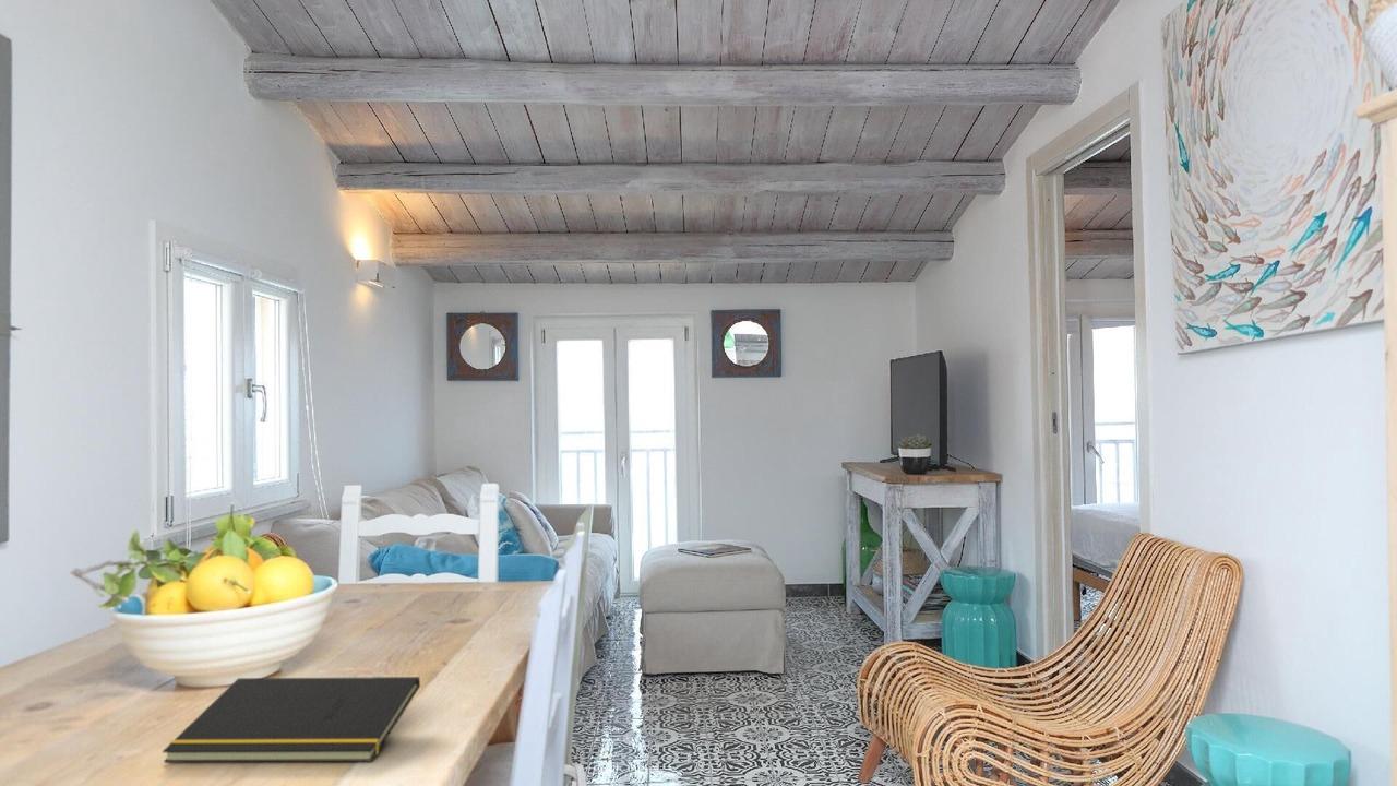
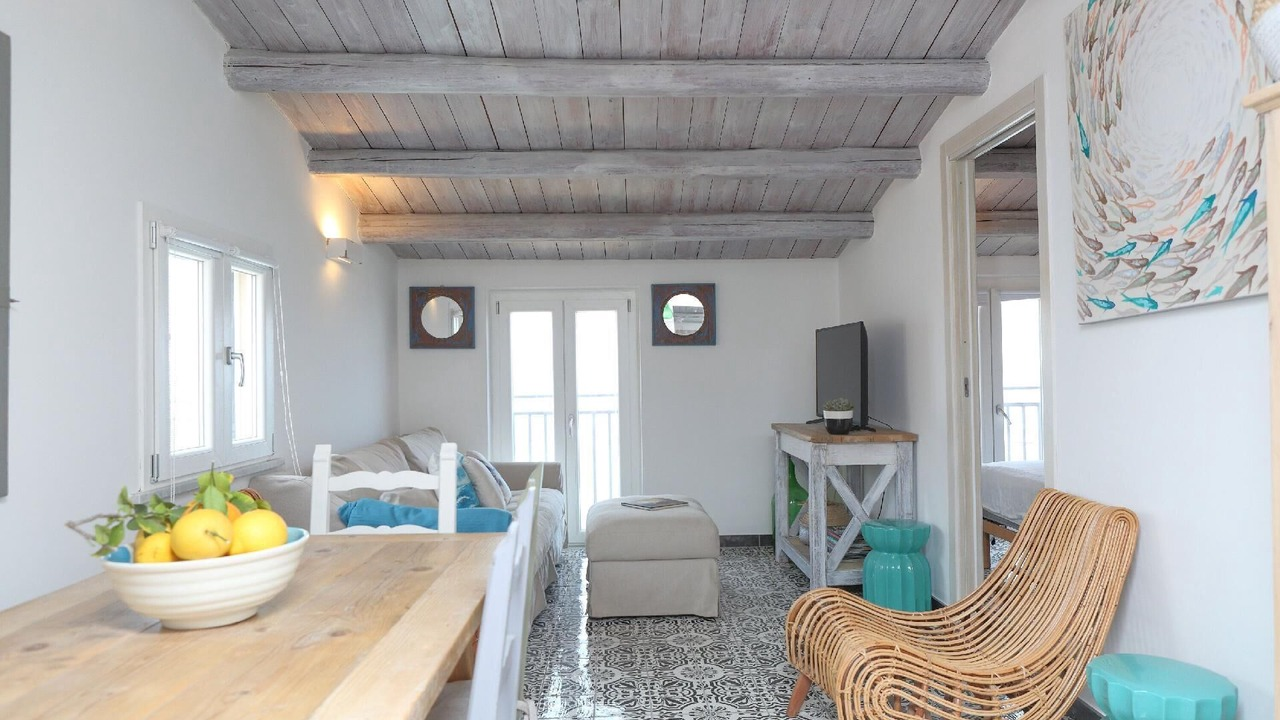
- notepad [162,676,421,763]
